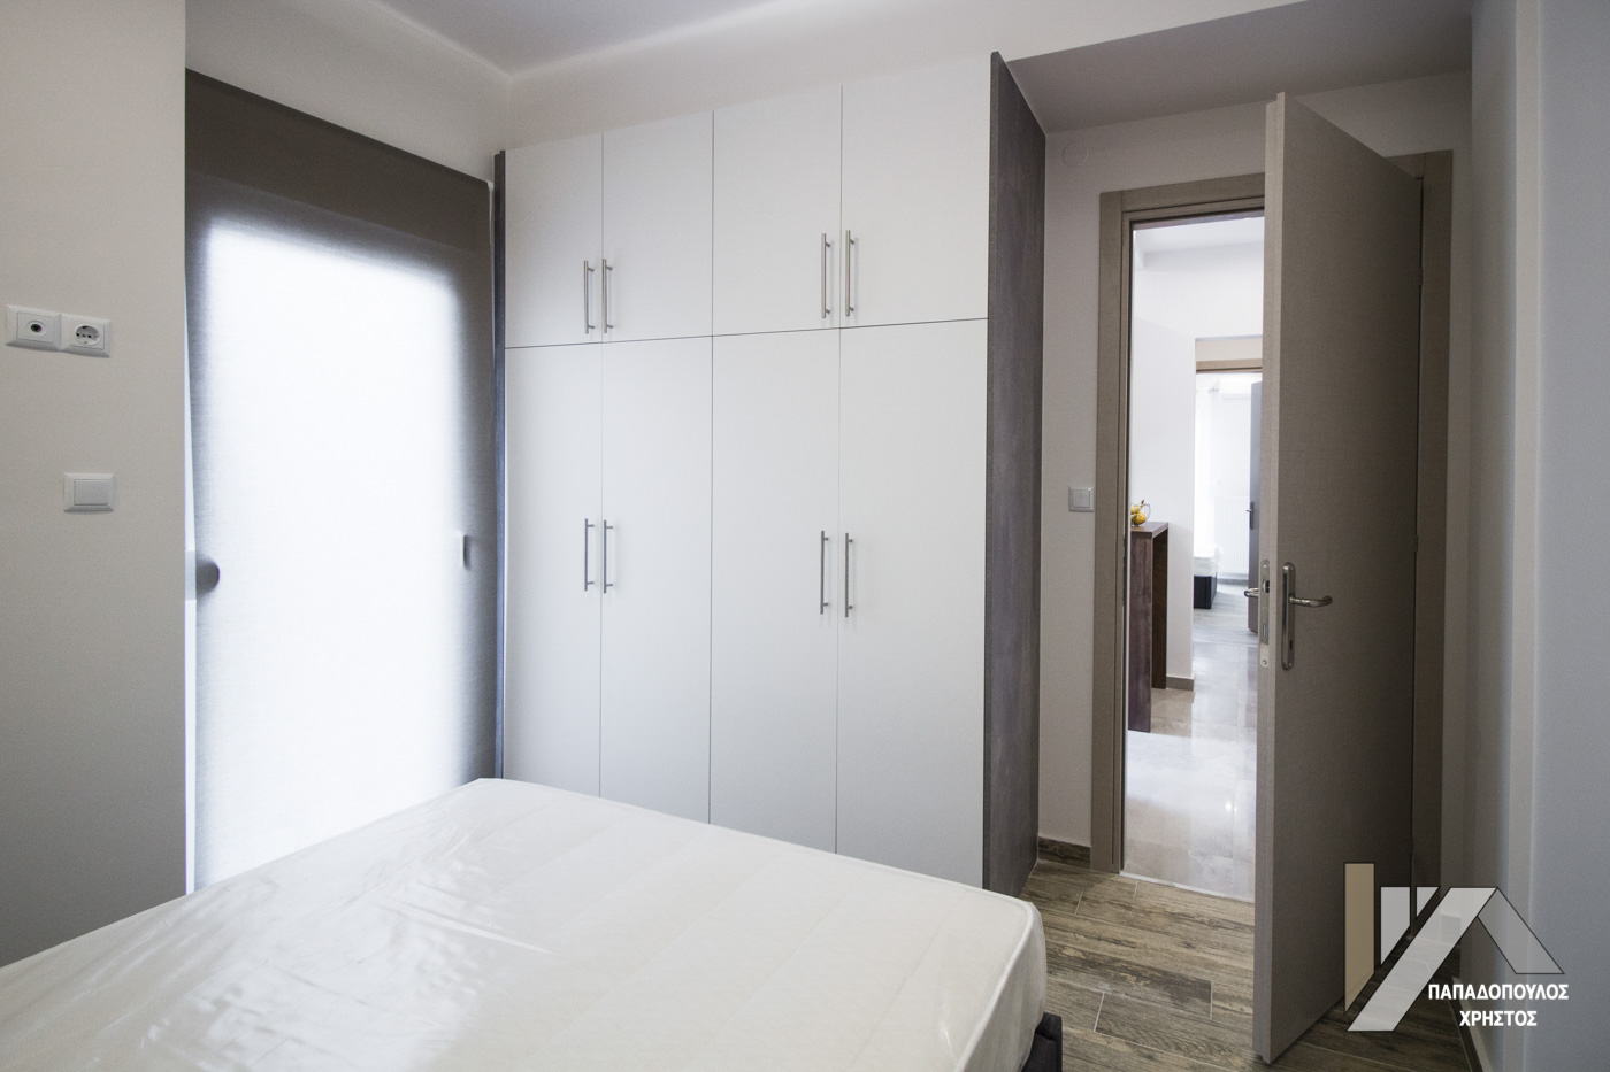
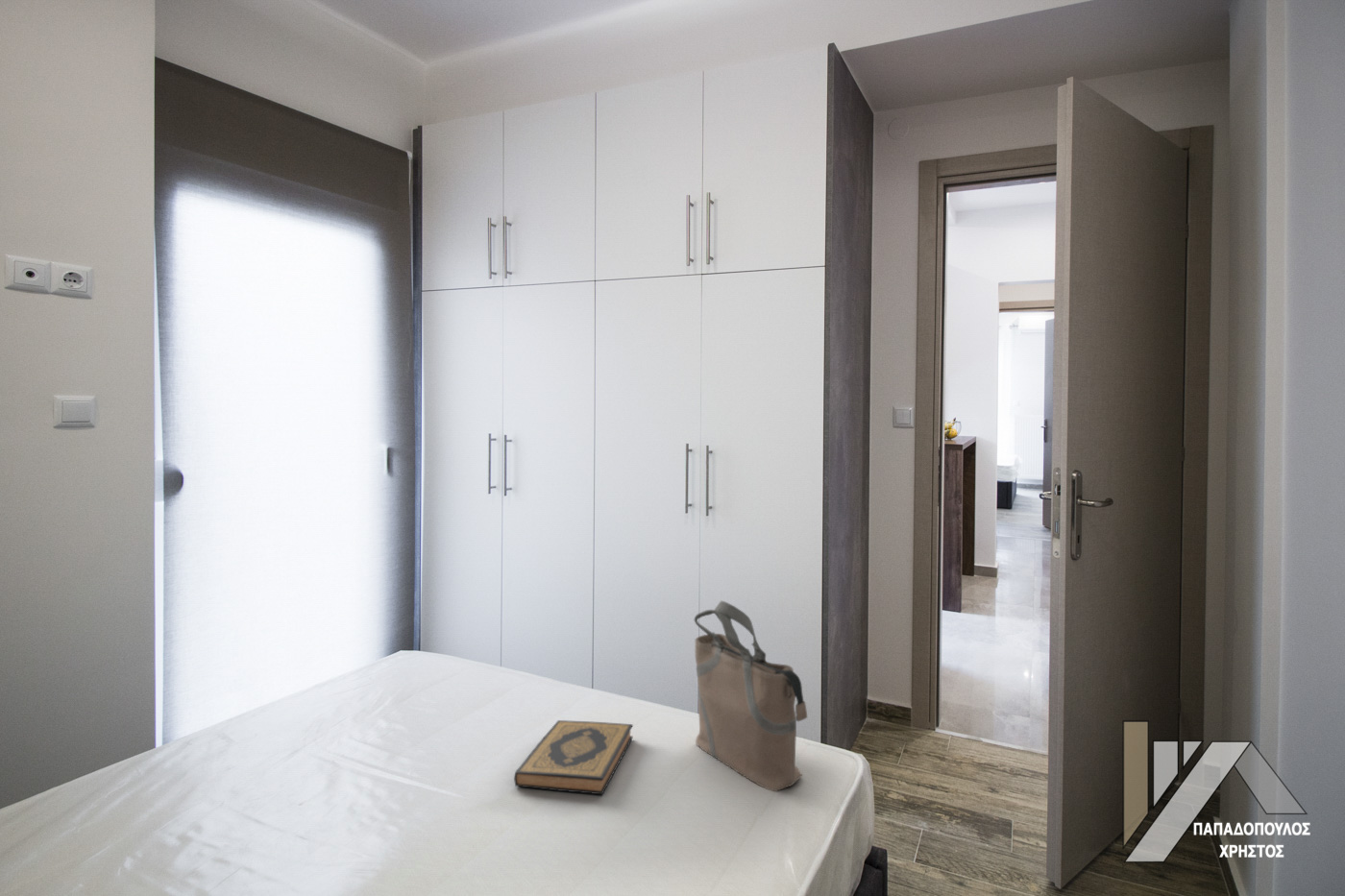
+ tote bag [694,599,808,792]
+ hardback book [513,719,634,795]
